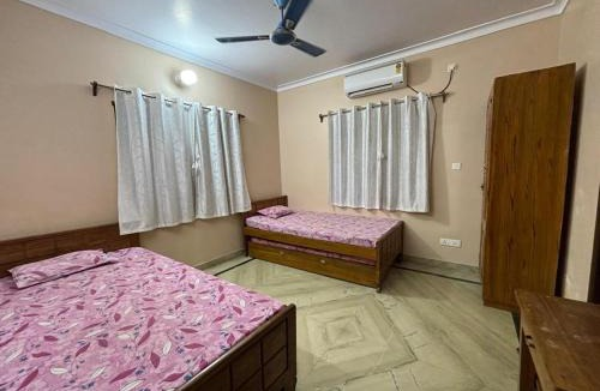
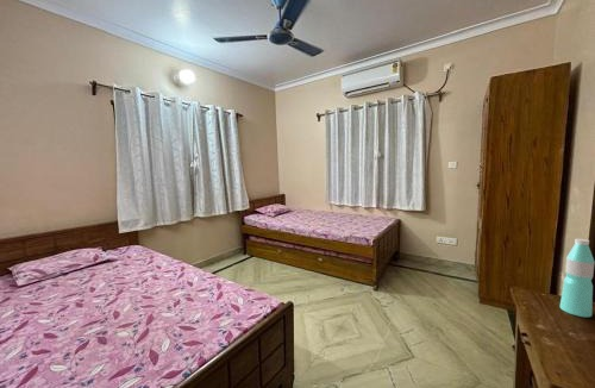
+ water bottle [559,237,595,318]
